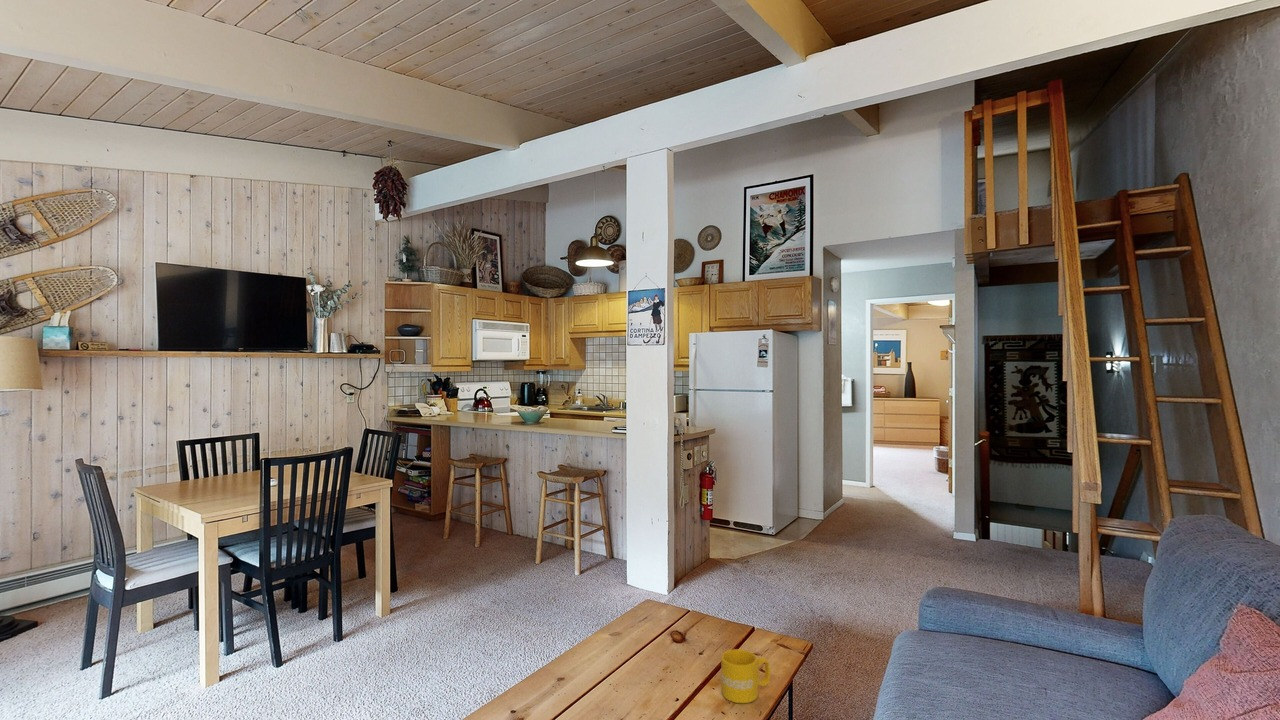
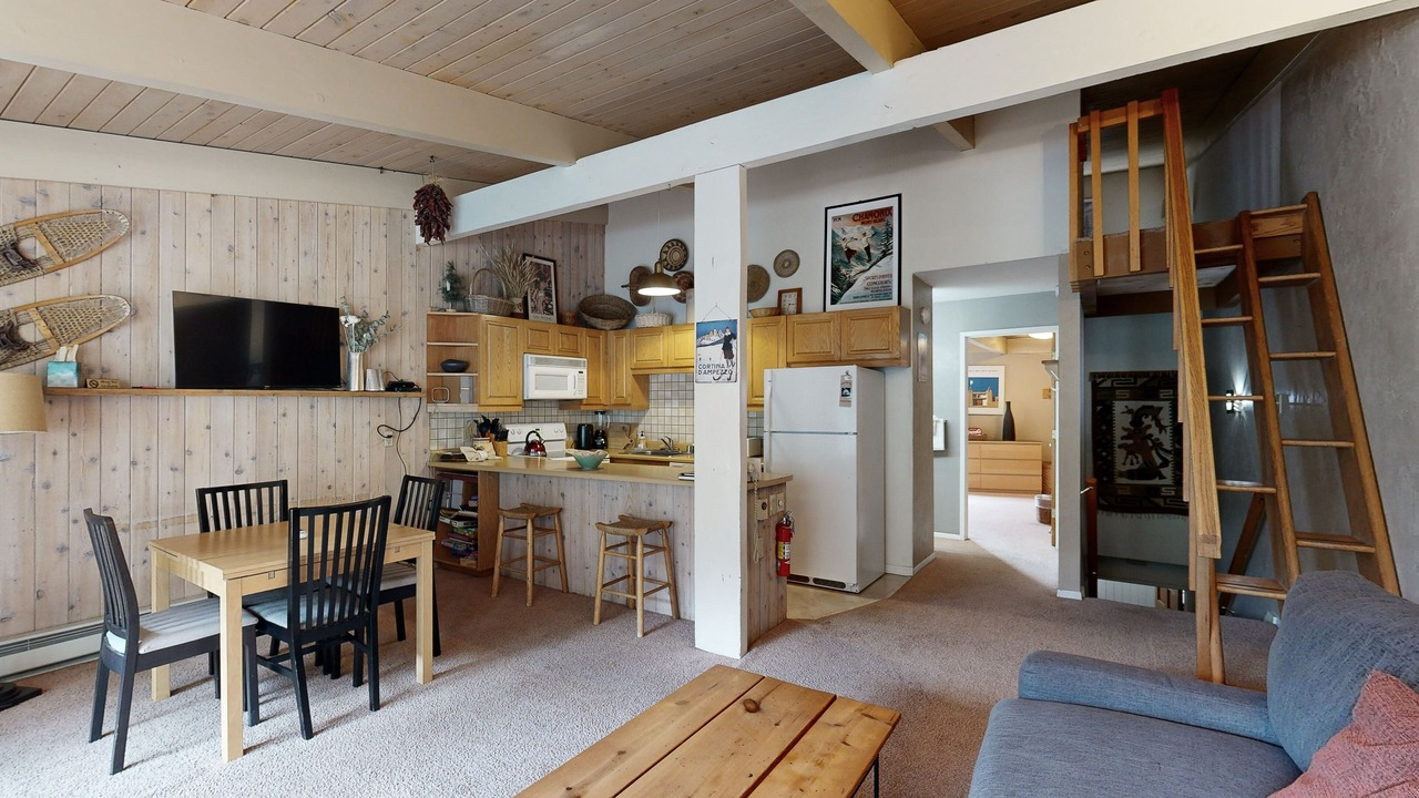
- mug [720,648,771,704]
